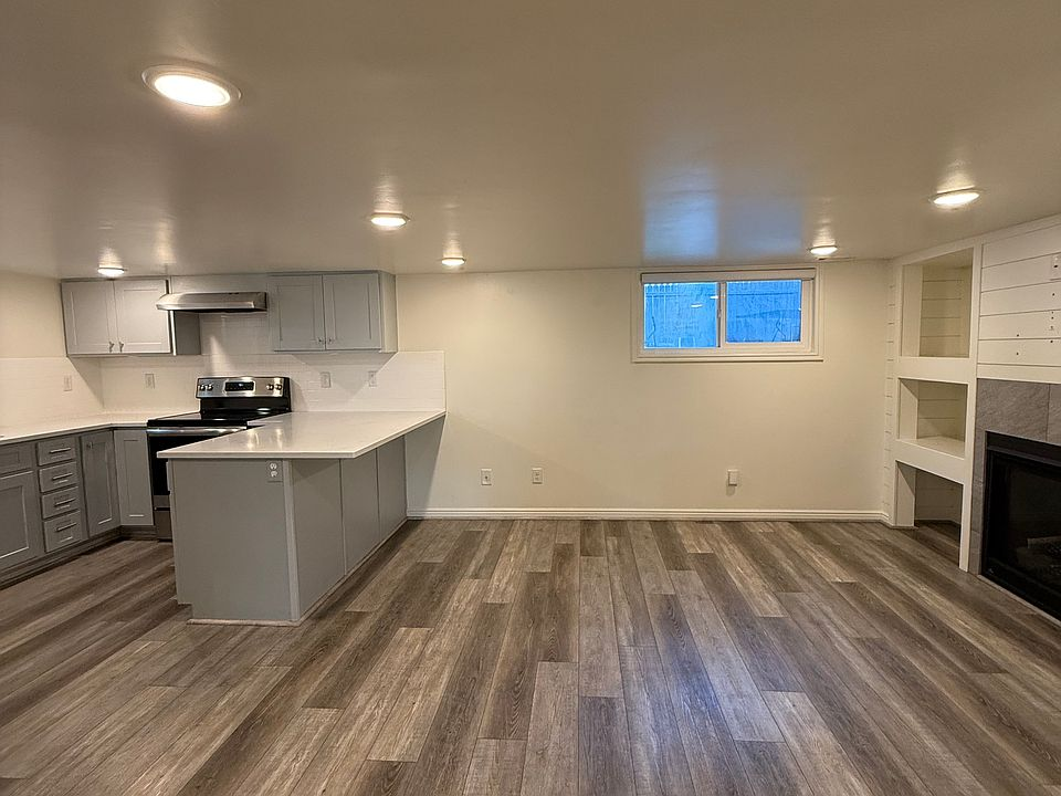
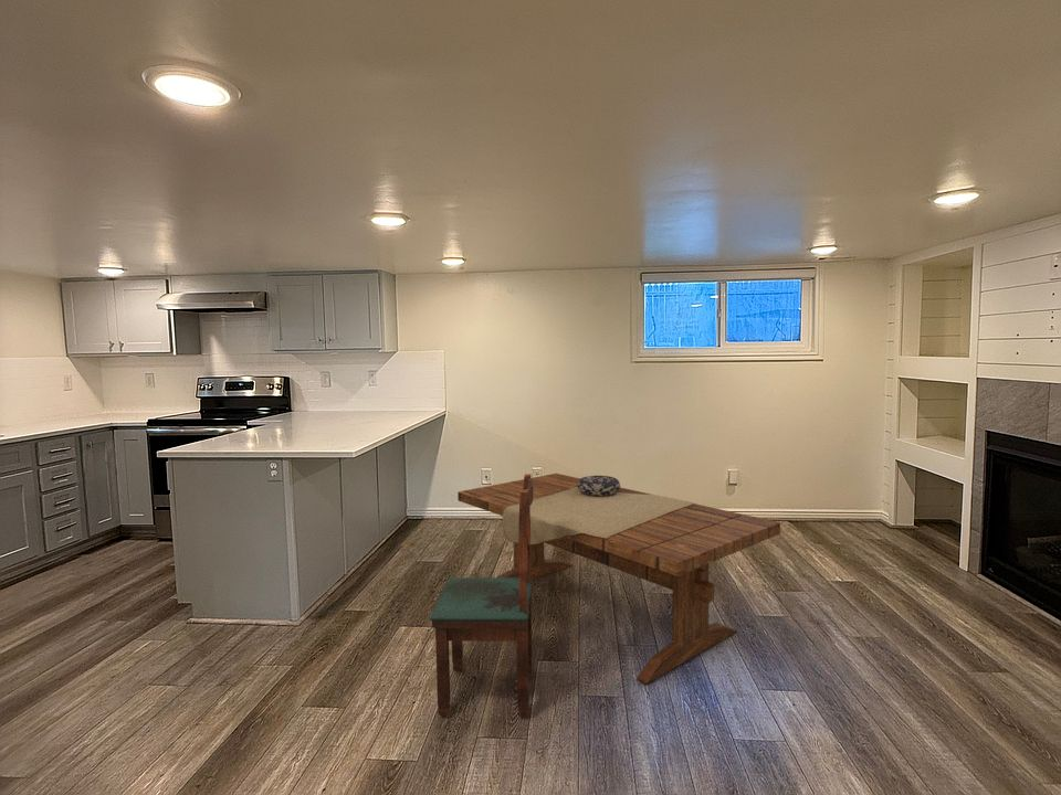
+ dining table [456,473,781,686]
+ dining chair [429,473,533,718]
+ decorative bowl [577,475,621,496]
